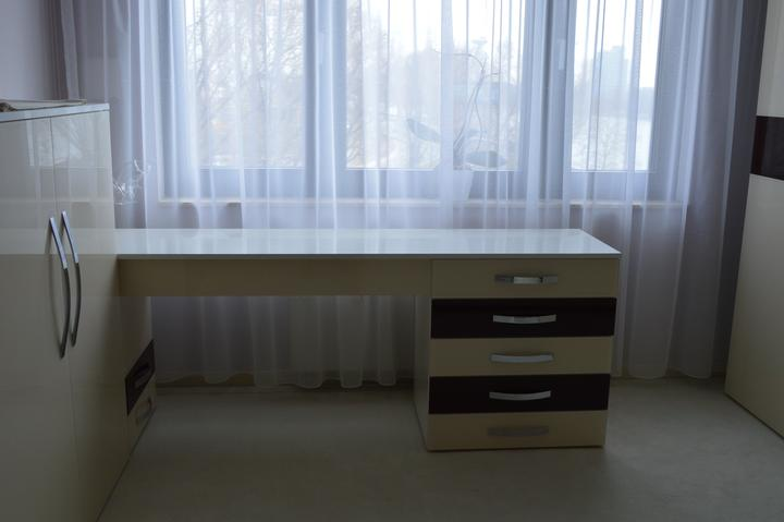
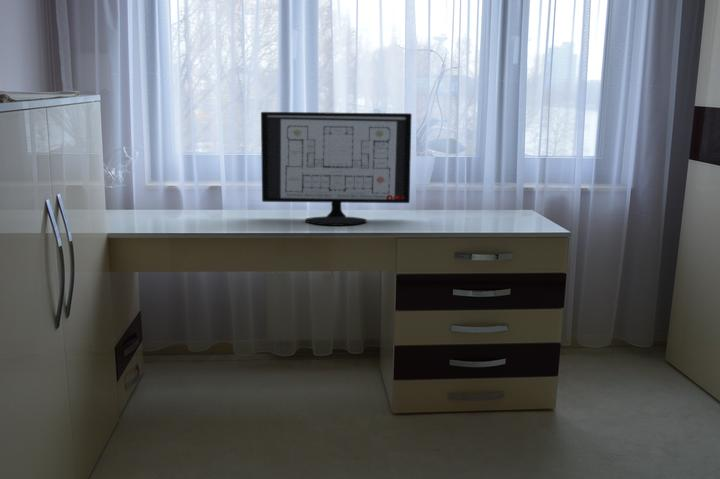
+ computer monitor [260,111,413,227]
